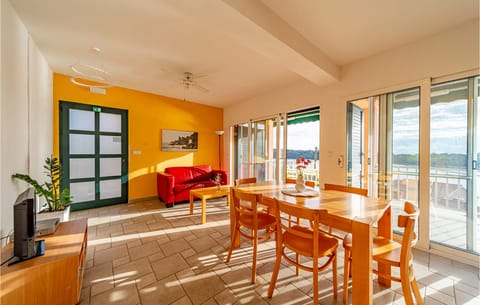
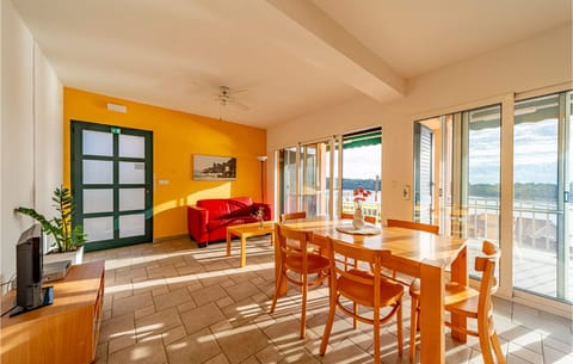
- ceiling light fixture [68,46,119,89]
